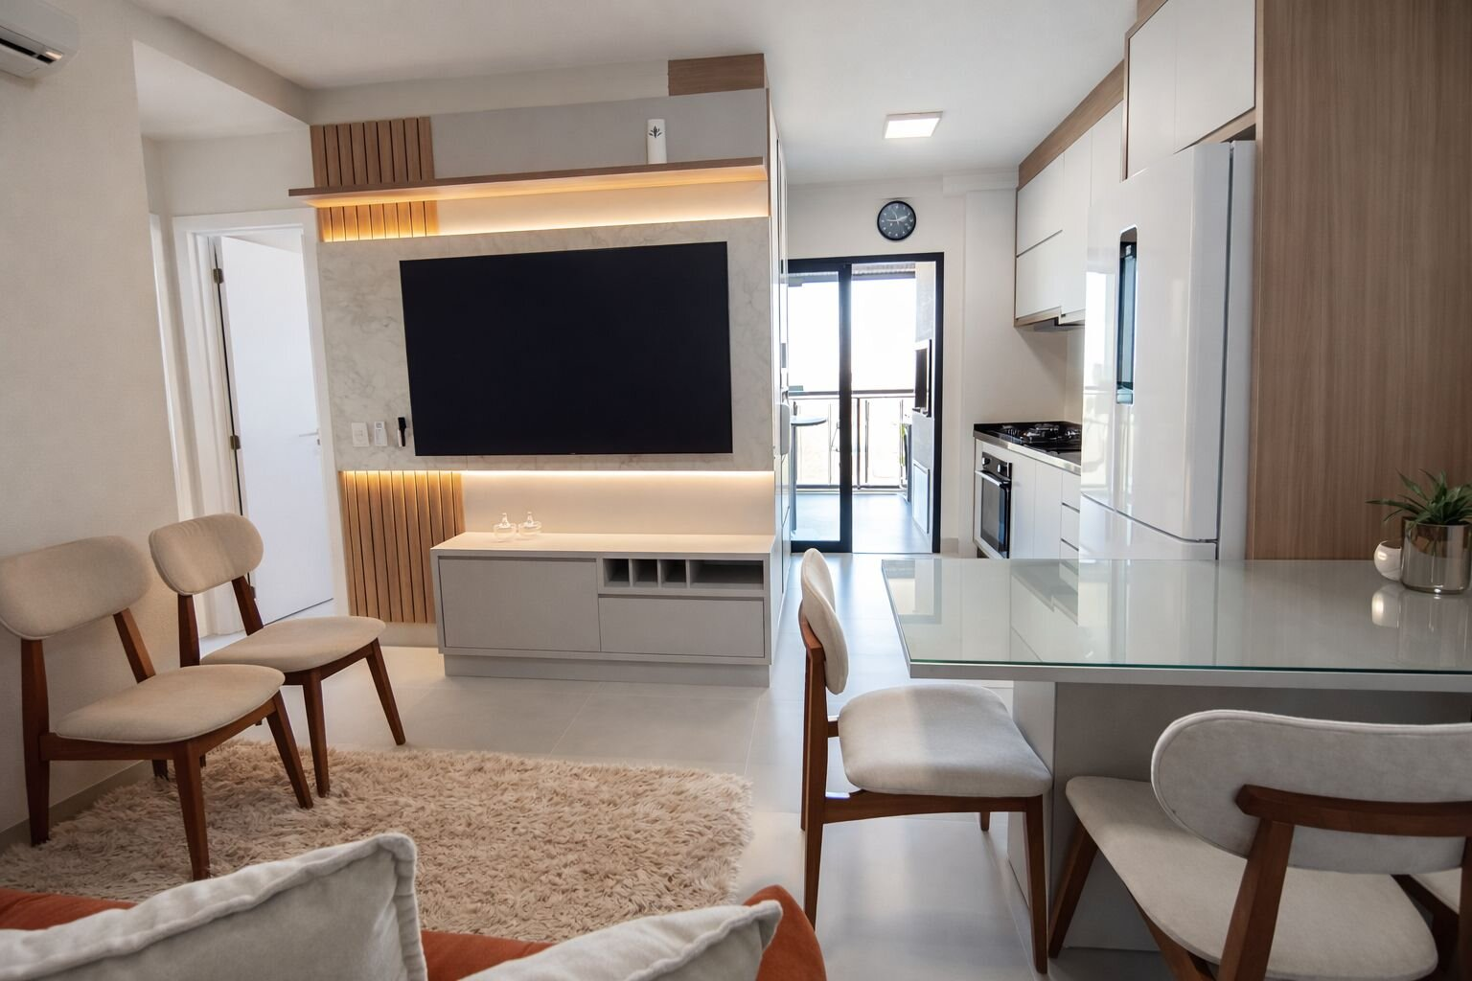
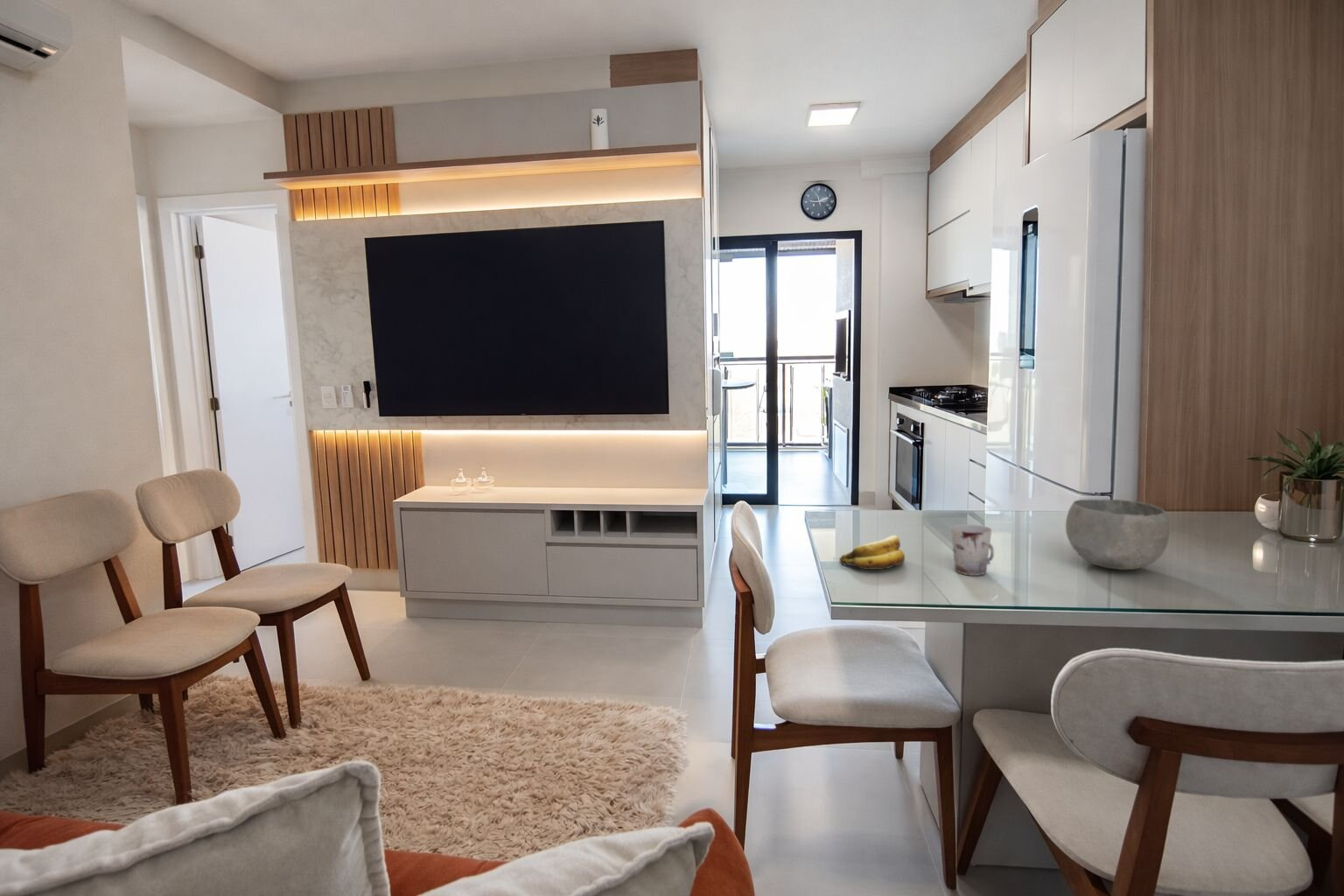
+ cup [950,523,995,577]
+ bowl [1065,499,1171,570]
+ banana [838,535,906,570]
